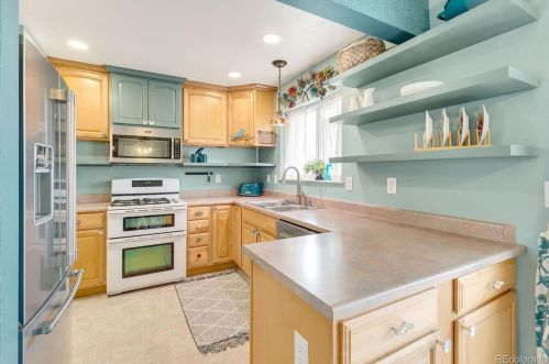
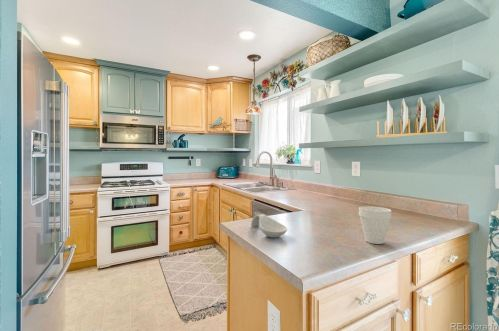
+ spoon rest [250,213,288,238]
+ cup [358,205,393,245]
